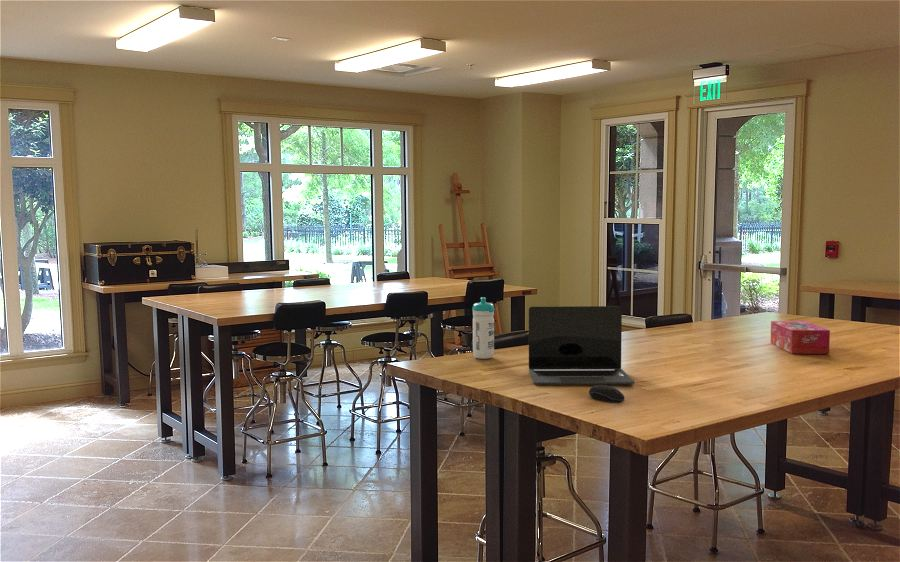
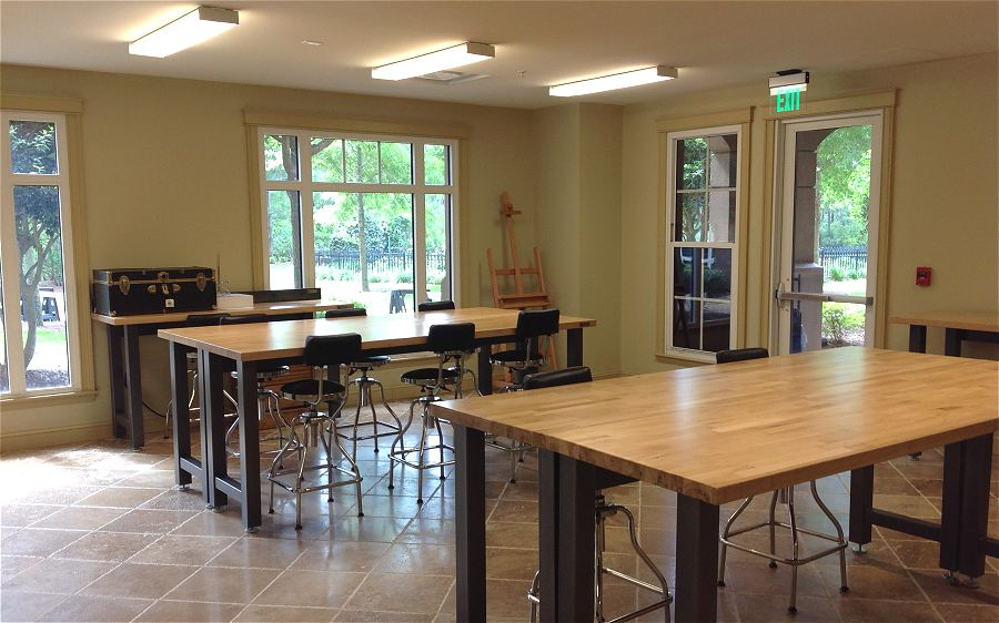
- laptop [528,305,636,385]
- computer mouse [588,384,626,403]
- tissue box [770,320,831,355]
- water bottle [471,296,495,360]
